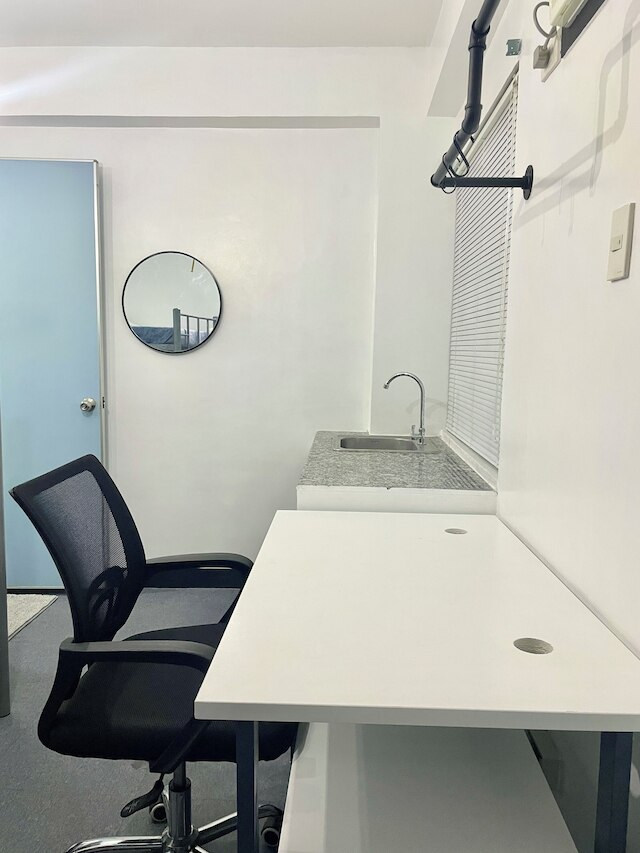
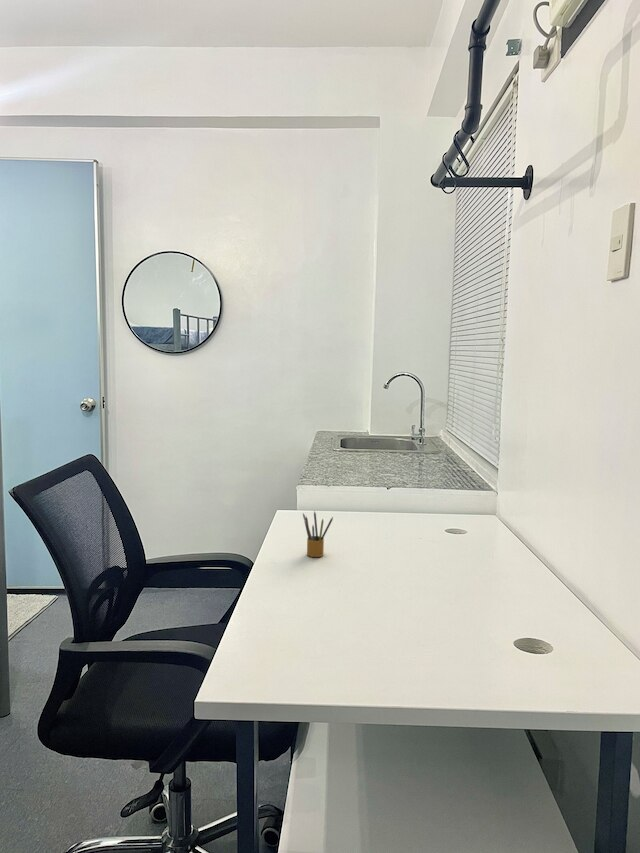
+ pencil box [302,510,334,558]
